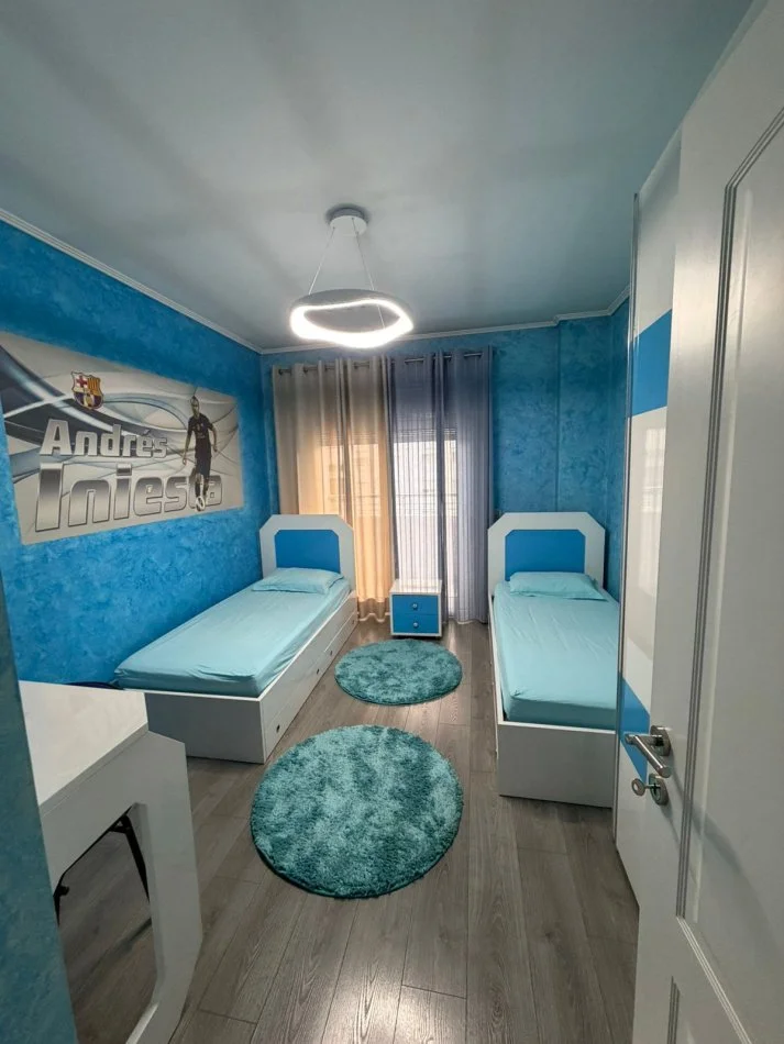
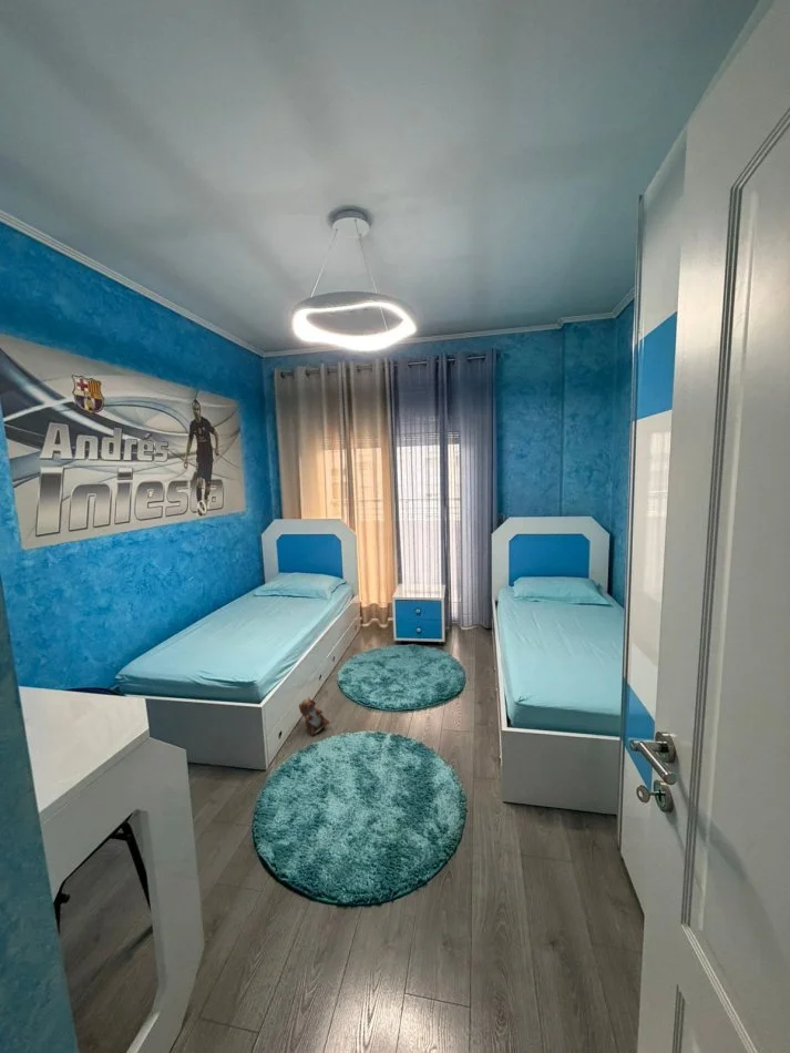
+ plush toy [298,696,330,736]
